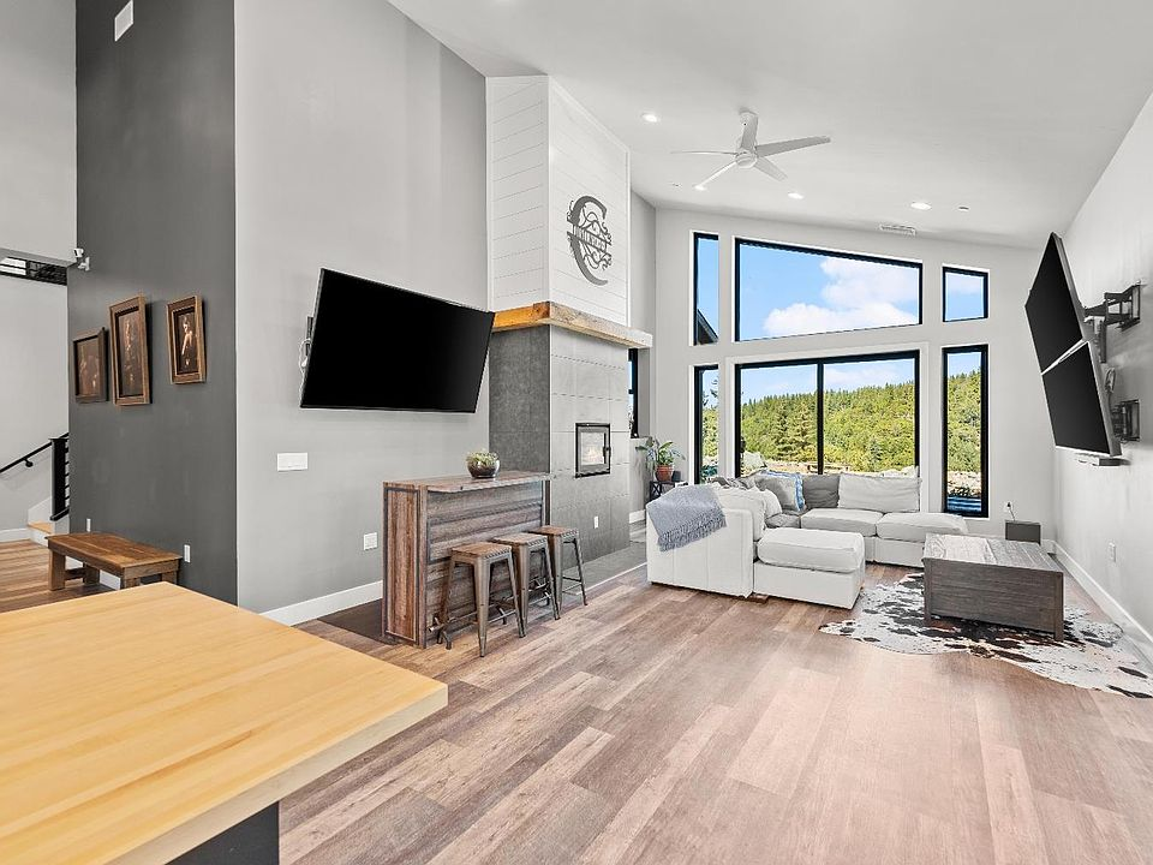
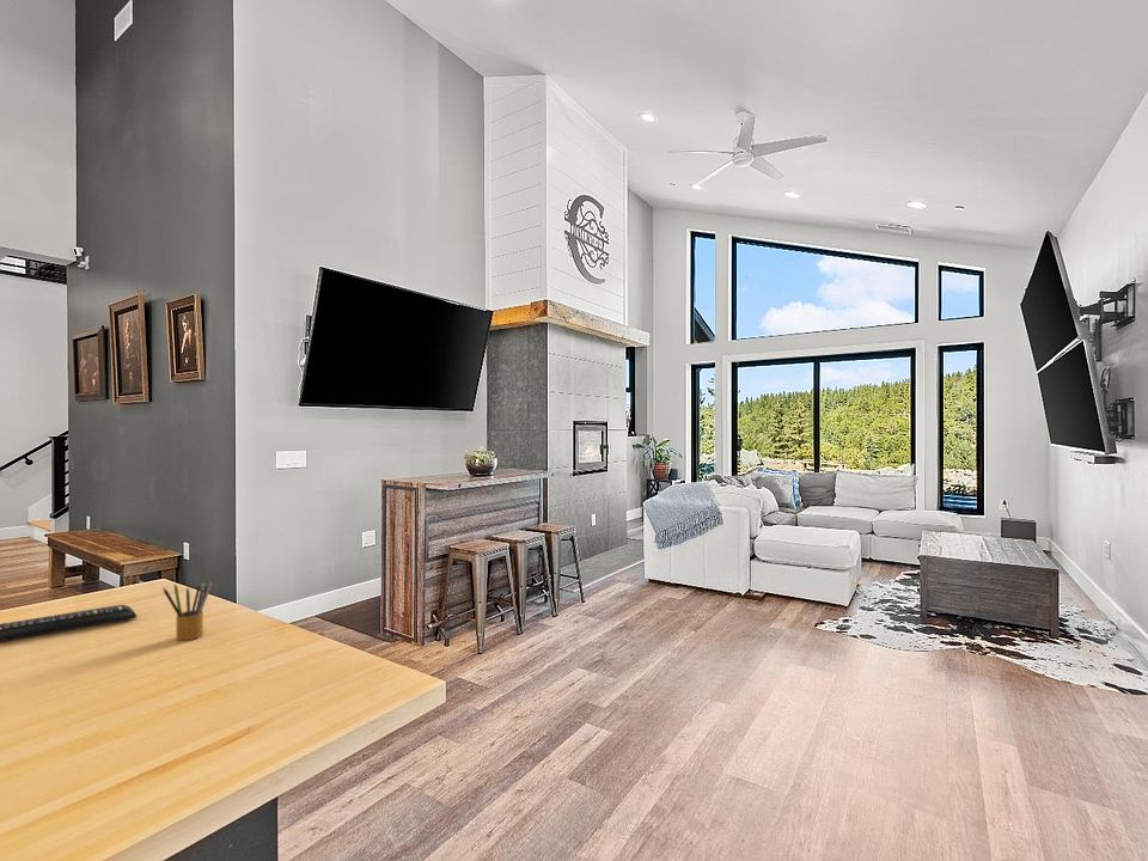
+ remote control [0,604,138,642]
+ pencil box [161,579,214,641]
